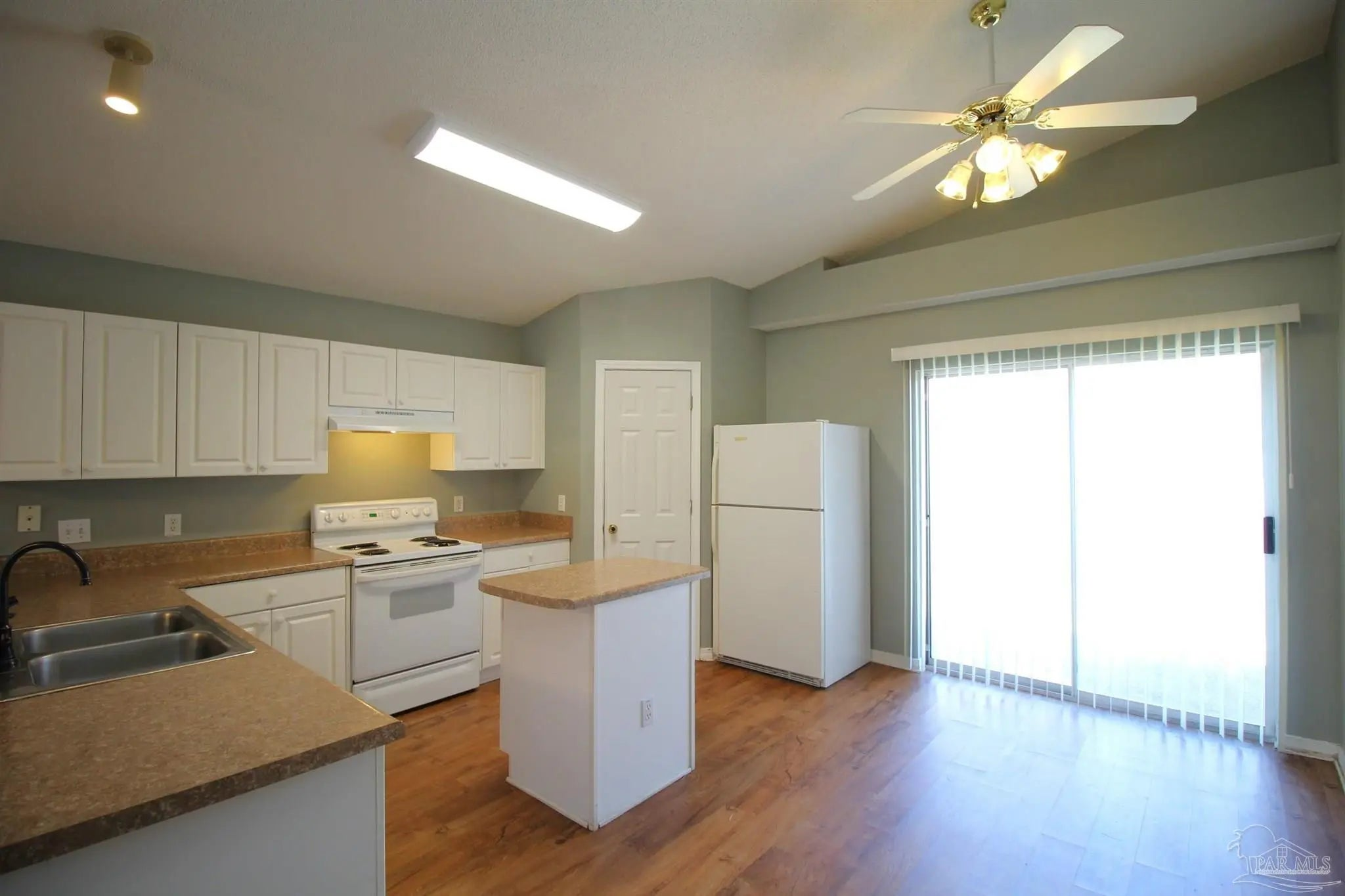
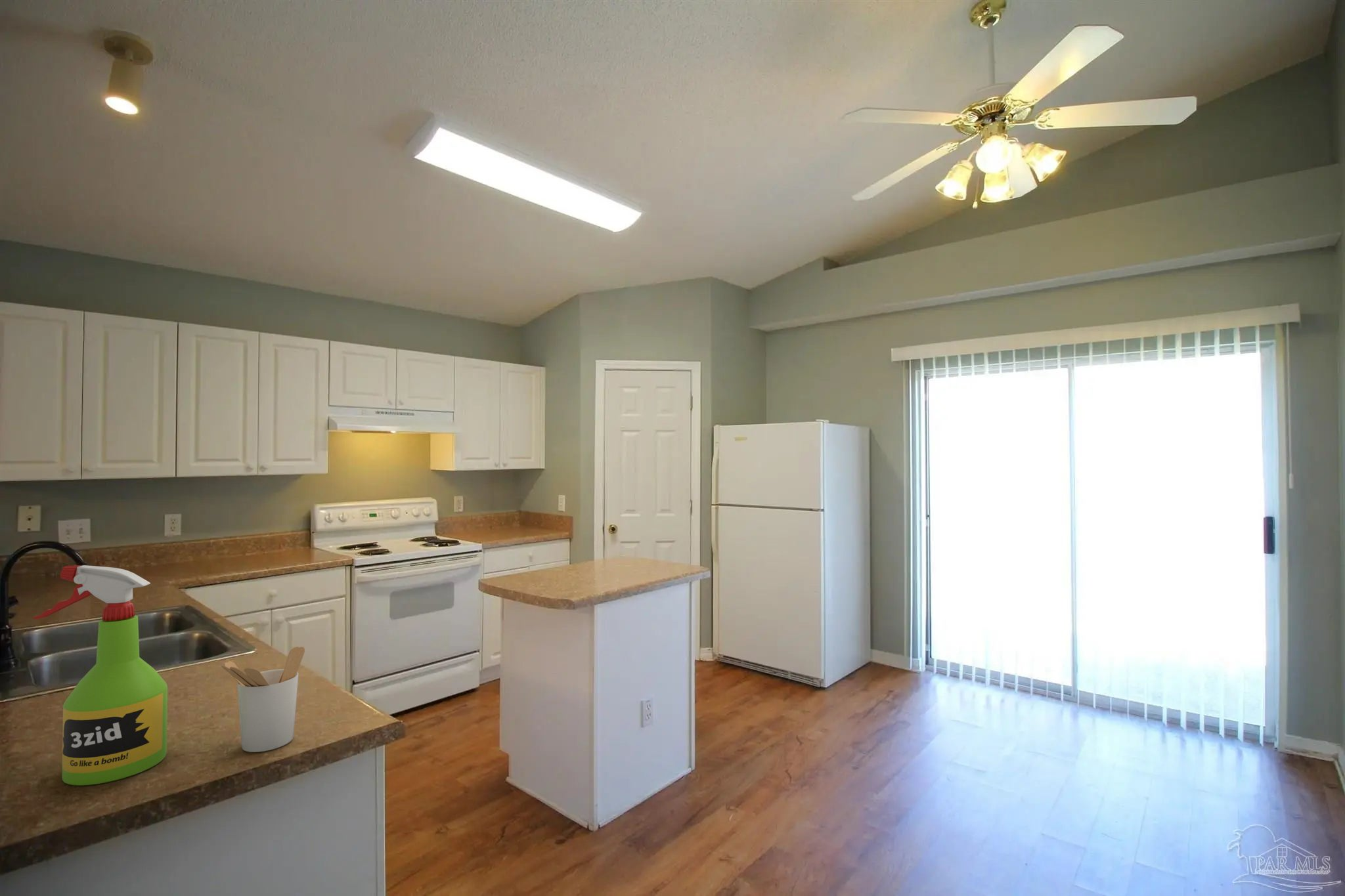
+ utensil holder [221,646,305,753]
+ spray bottle [33,565,168,786]
